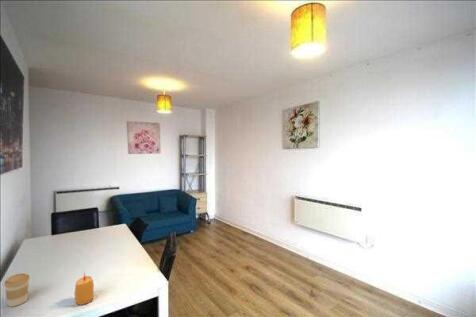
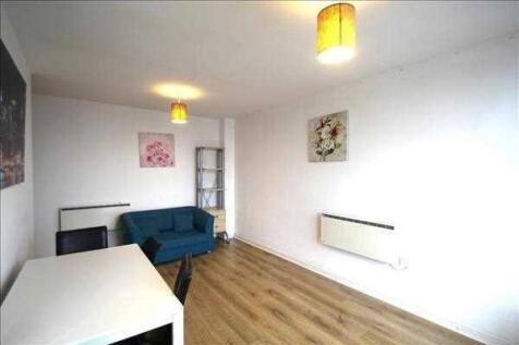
- candle [73,271,95,306]
- coffee cup [3,272,31,308]
